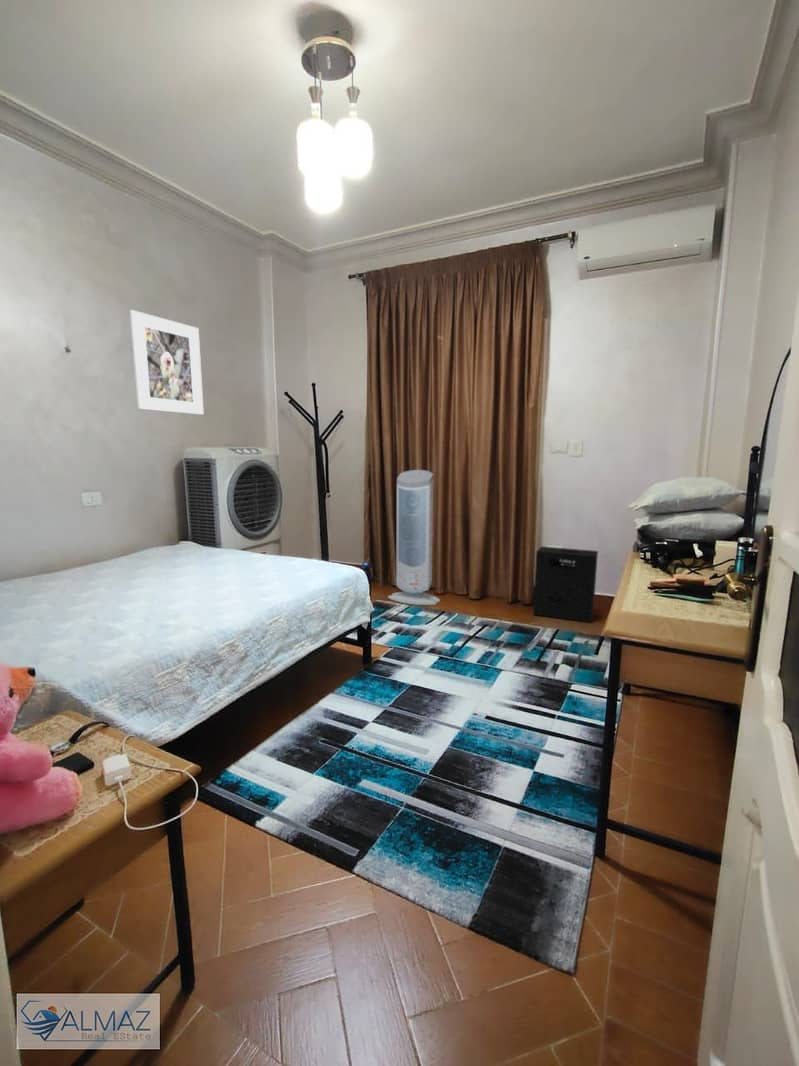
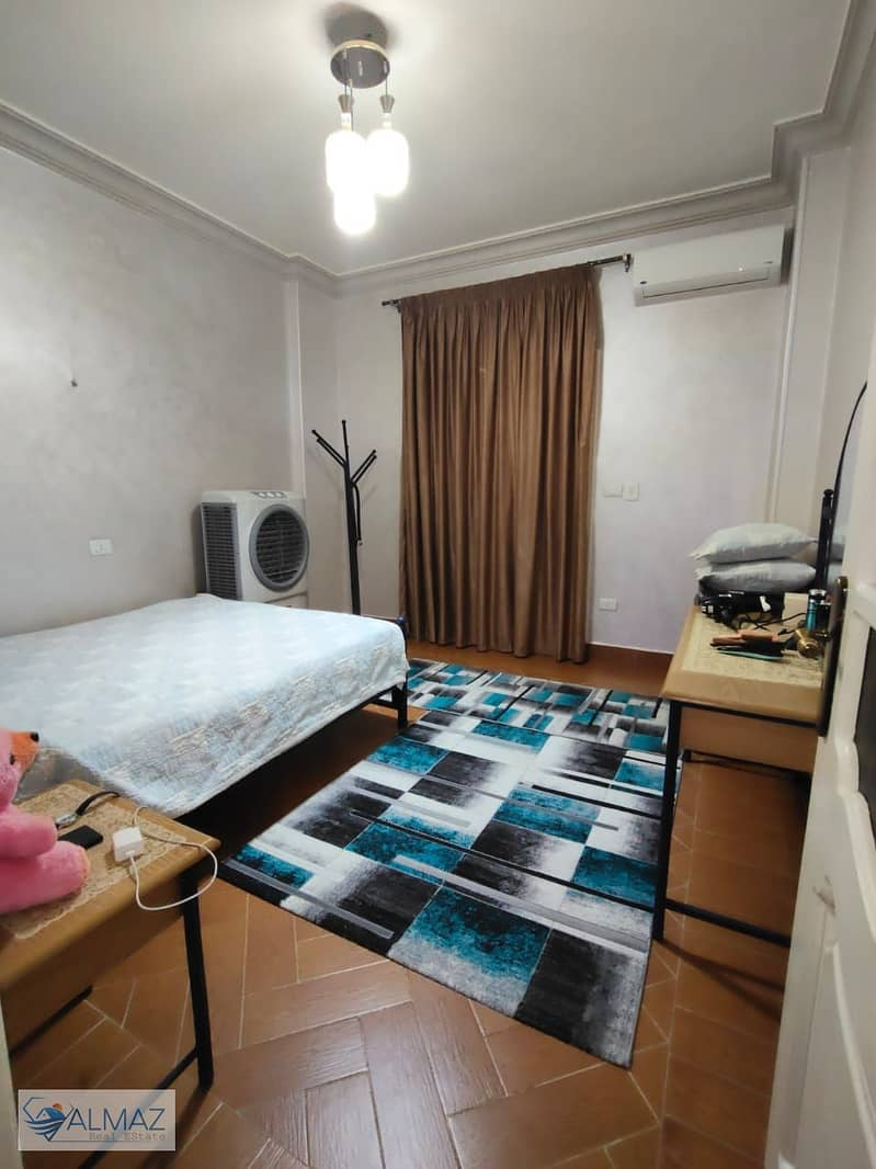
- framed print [129,309,205,416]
- air purifier [387,469,441,606]
- cardboard box [532,545,599,624]
